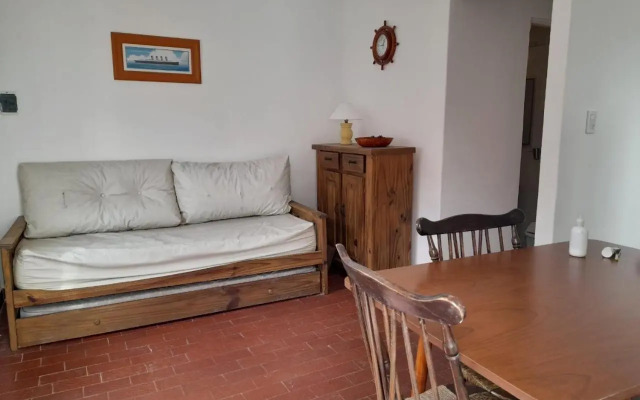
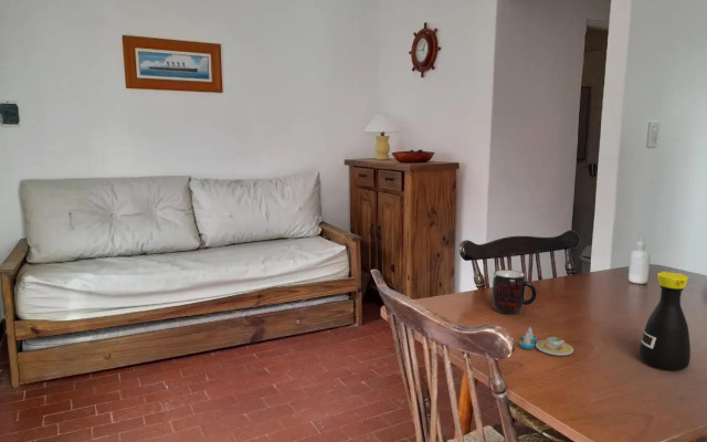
+ bottle [639,271,692,371]
+ mug [492,269,538,315]
+ salt and pepper shaker set [518,326,574,357]
